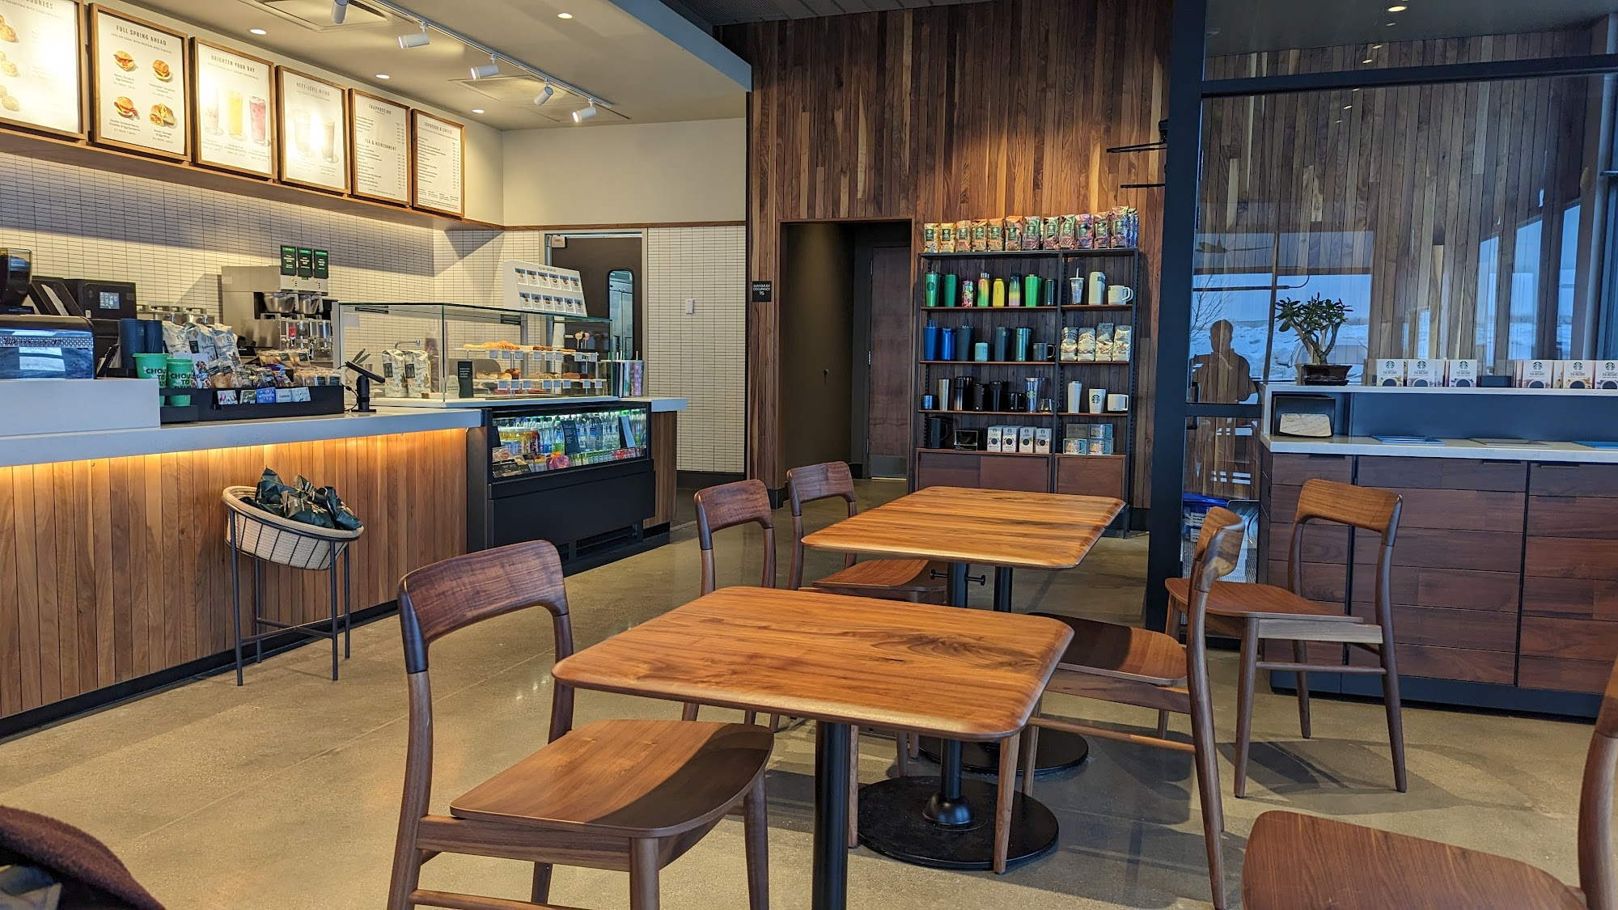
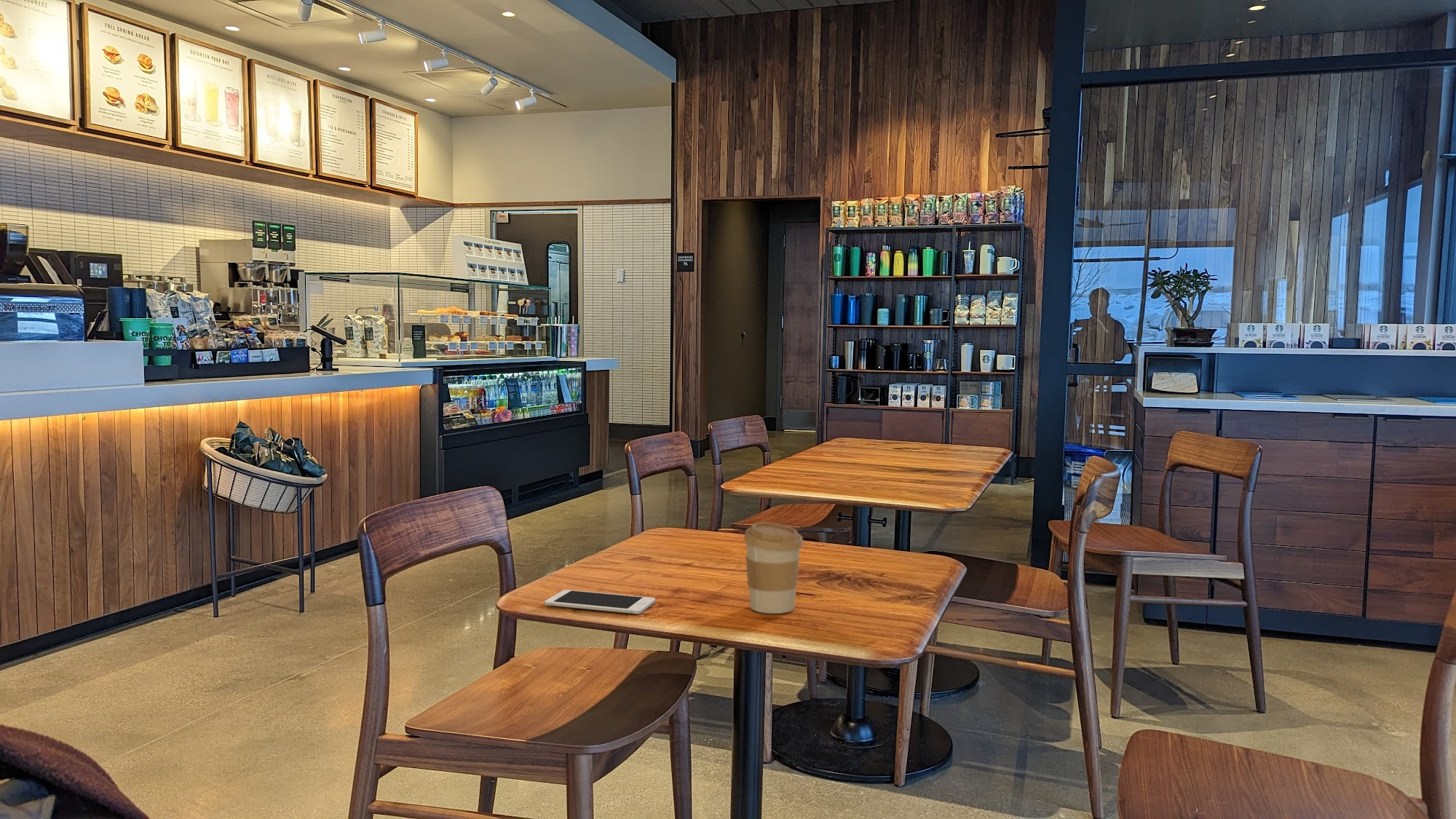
+ cell phone [544,589,656,615]
+ coffee cup [743,522,804,614]
